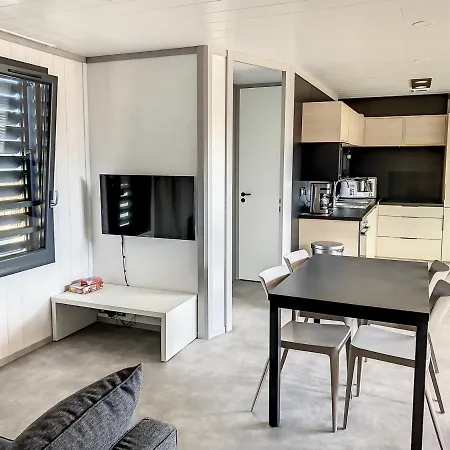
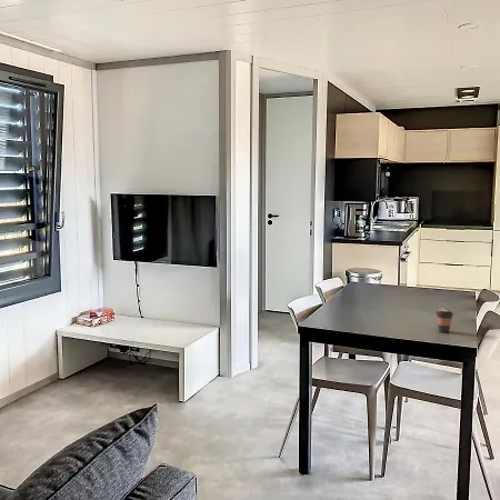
+ coffee cup [434,308,454,333]
